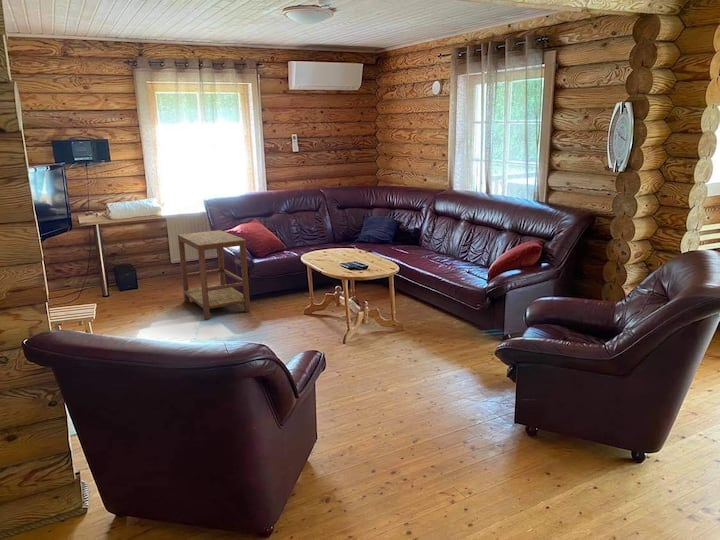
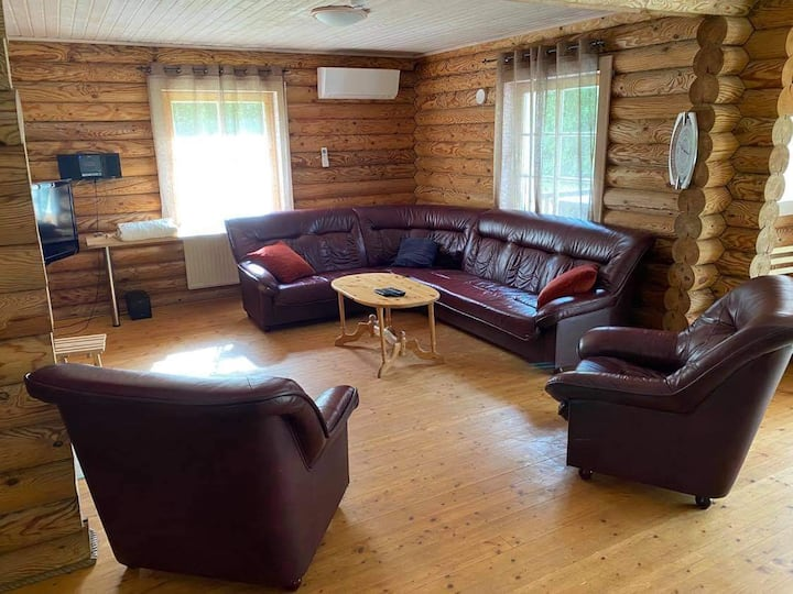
- side table [177,229,251,320]
